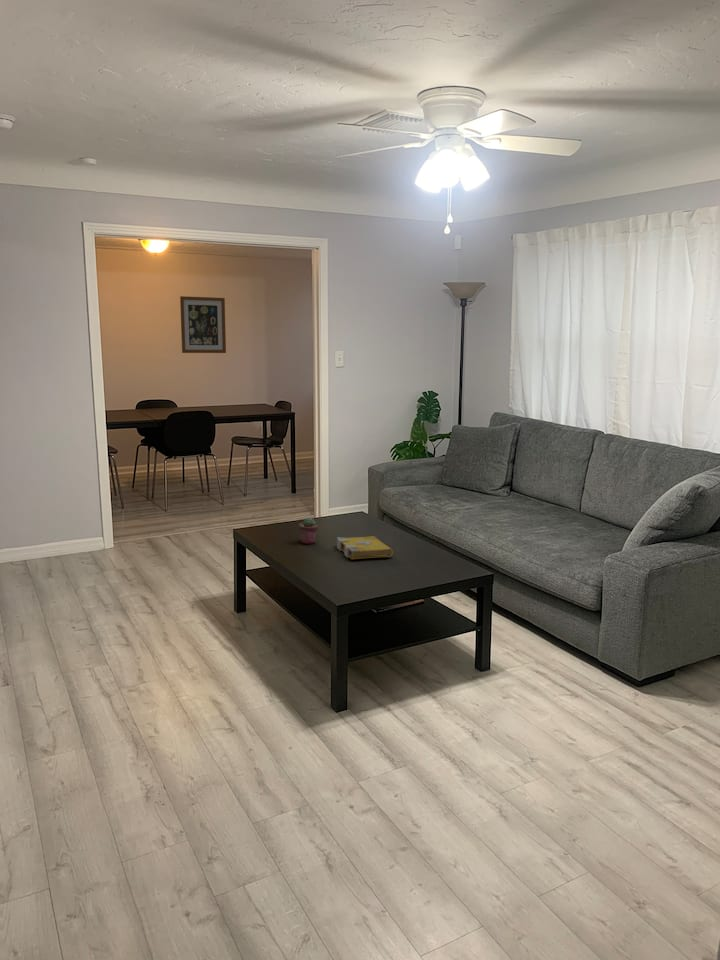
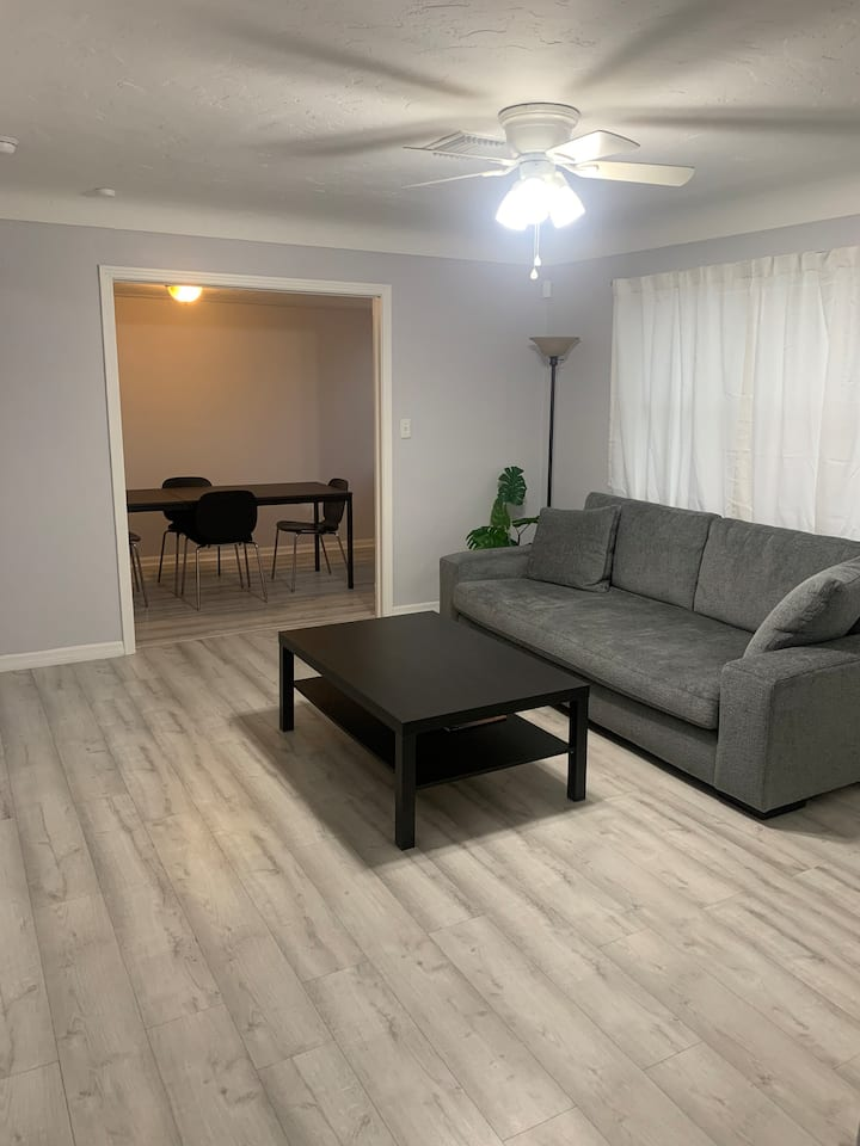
- spell book [336,535,394,560]
- potted succulent [298,517,319,545]
- wall art [179,295,227,354]
